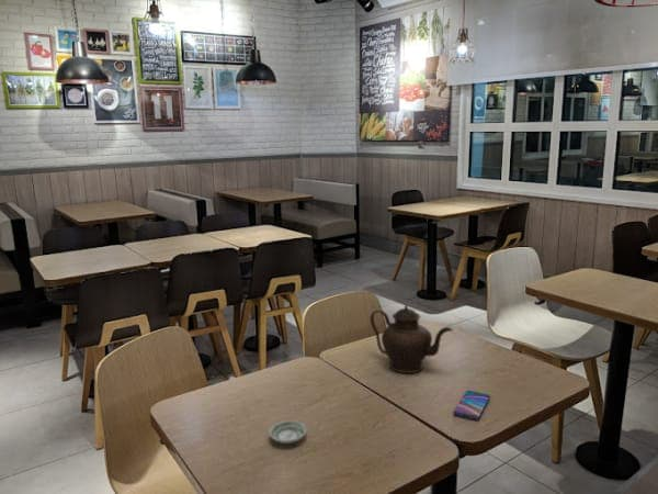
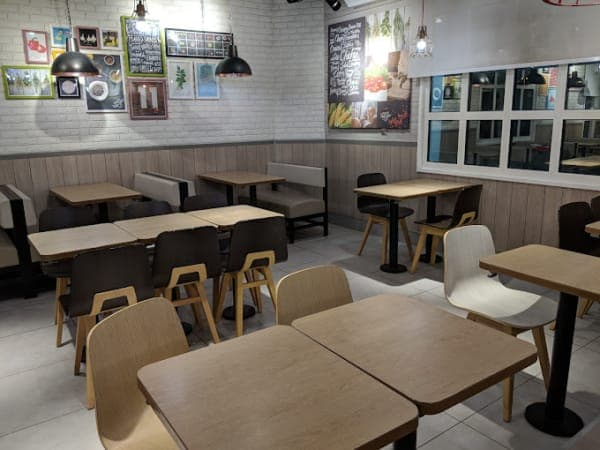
- teapot [370,304,454,374]
- smartphone [452,390,491,420]
- saucer [268,419,307,445]
